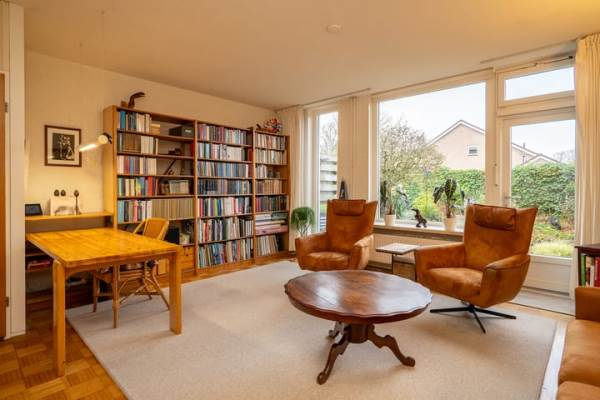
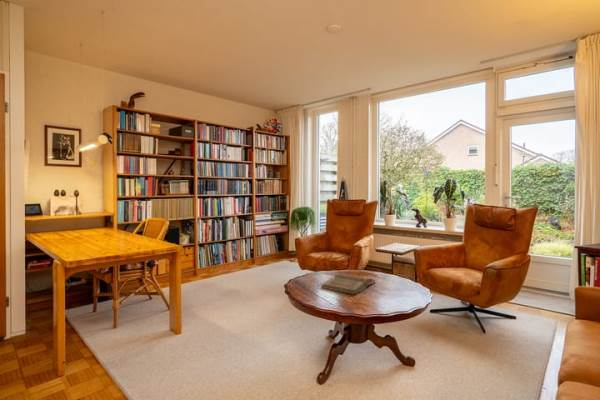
+ book [320,273,377,295]
